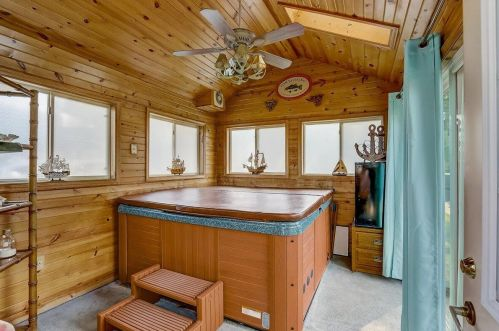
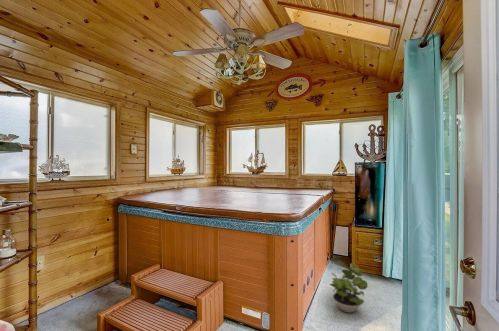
+ potted plant [329,262,369,314]
